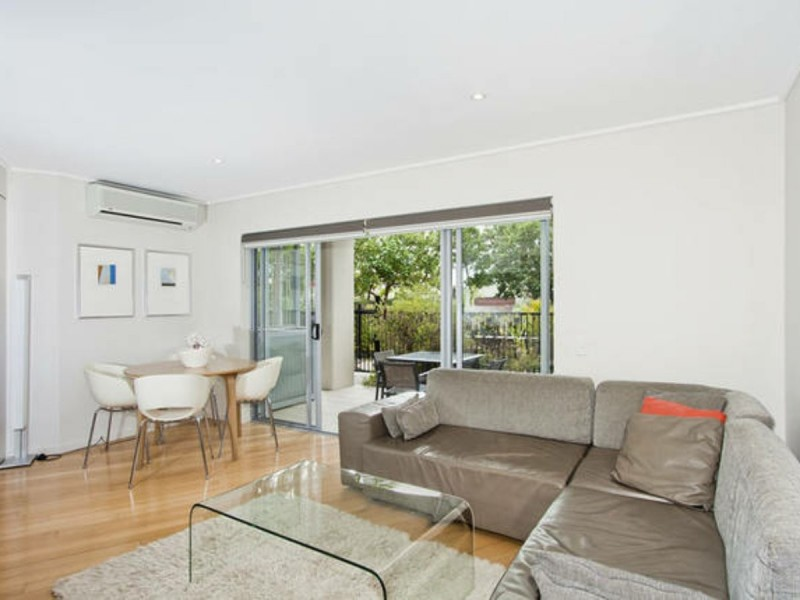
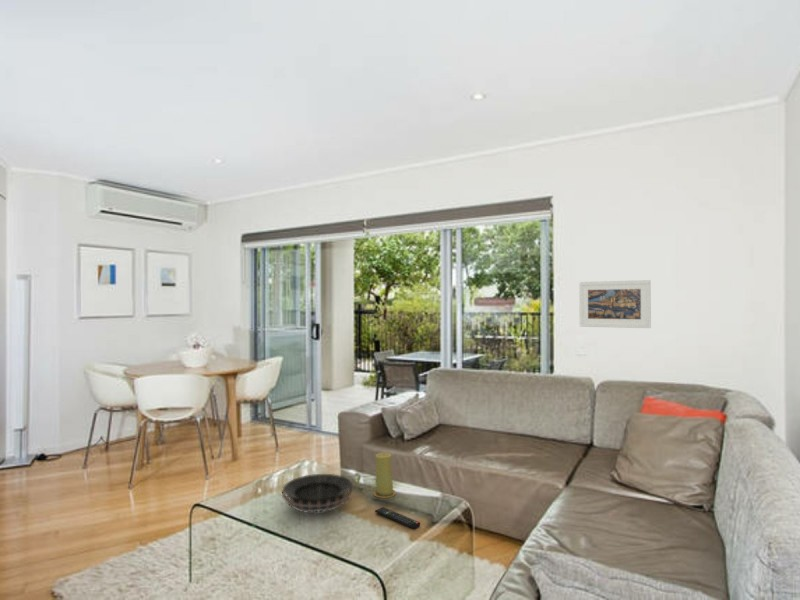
+ decorative bowl [280,473,355,514]
+ remote control [374,506,421,530]
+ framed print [578,279,652,329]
+ candle [372,452,397,499]
